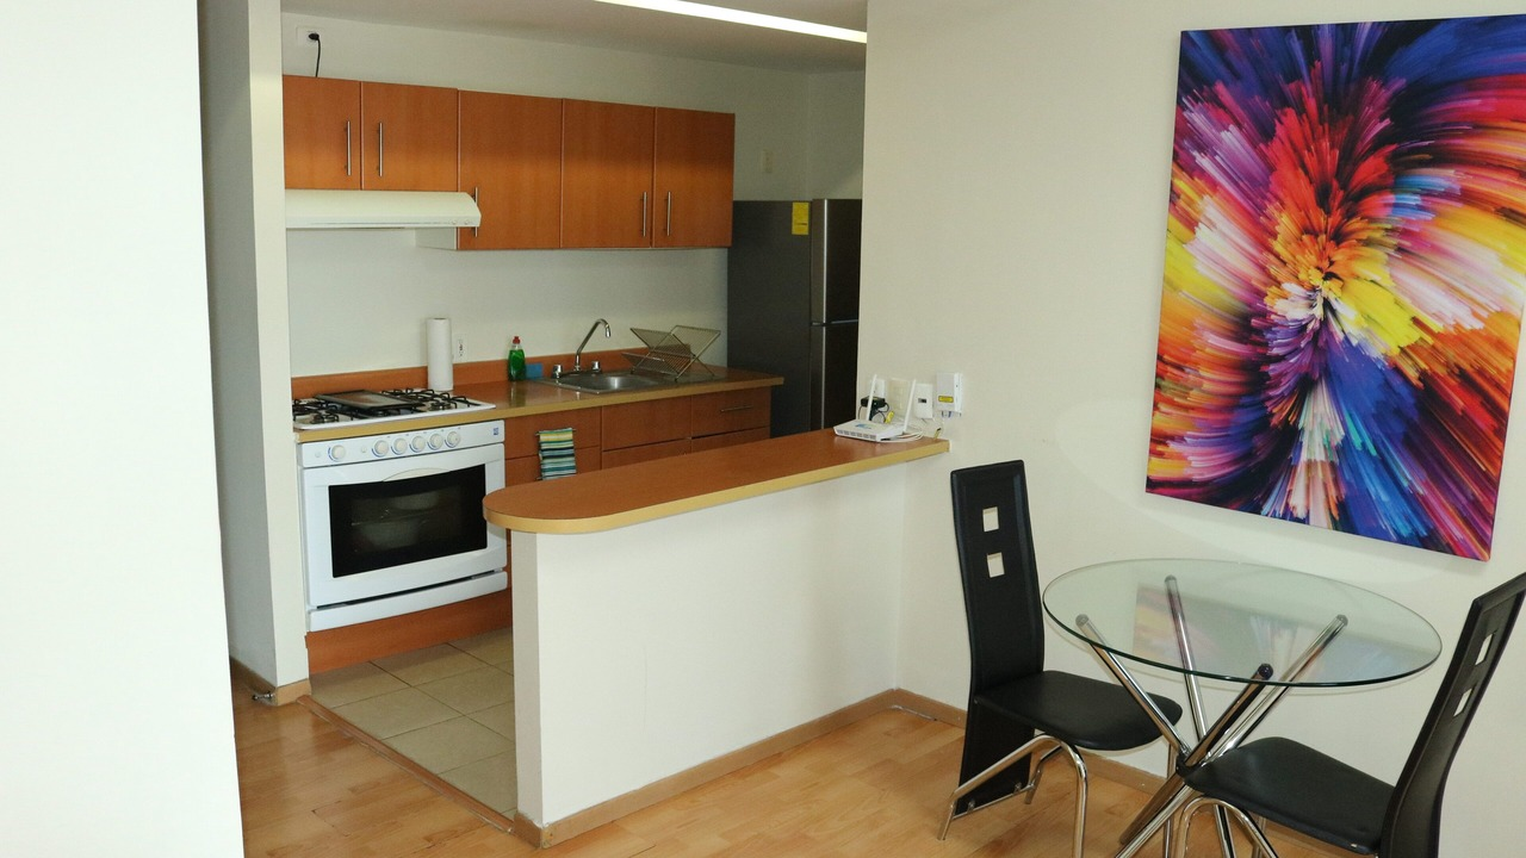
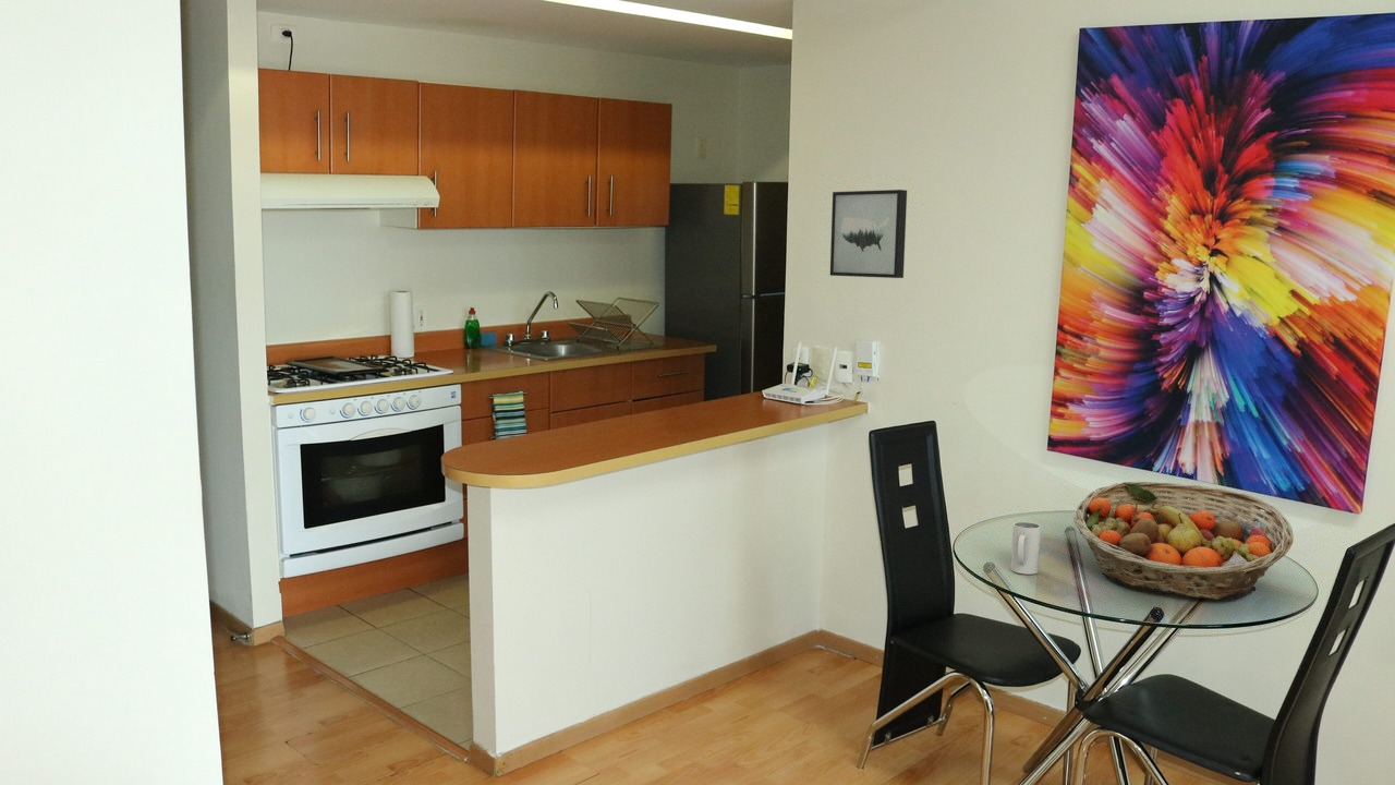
+ wall art [829,189,908,279]
+ mug [1009,521,1042,576]
+ fruit basket [1072,481,1295,601]
